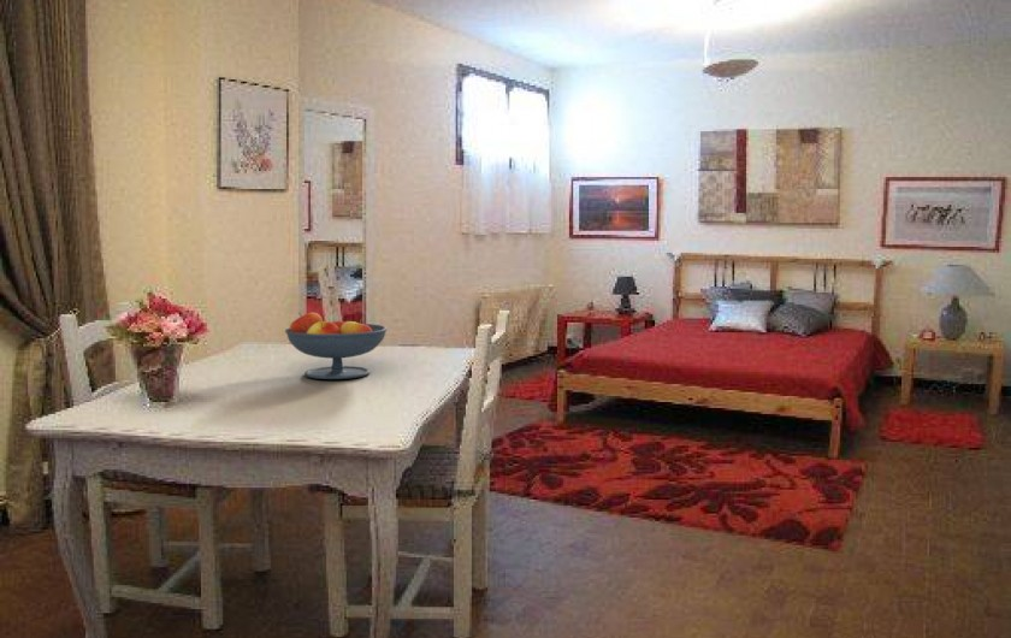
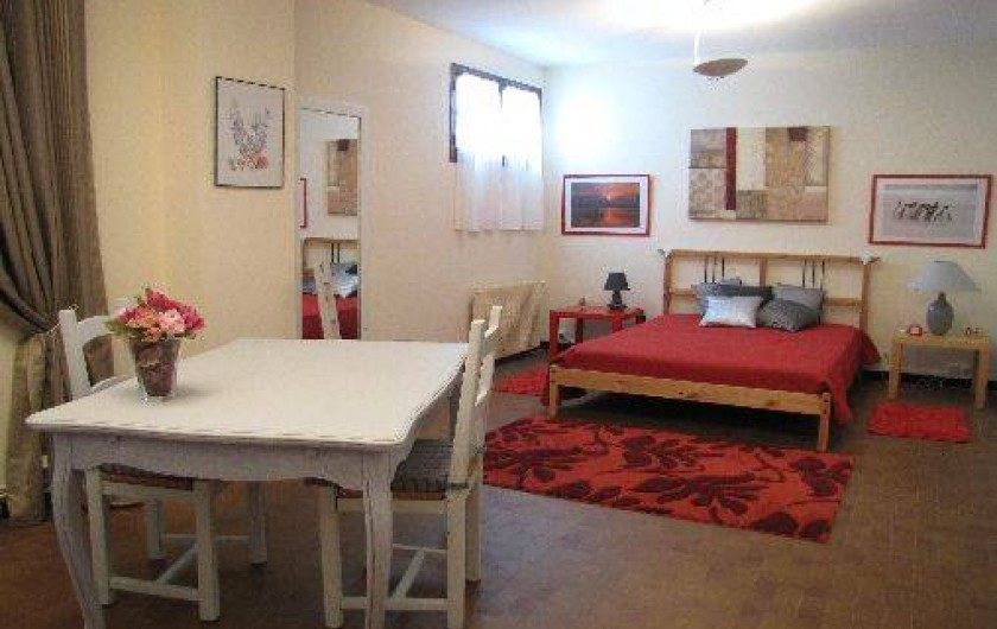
- fruit bowl [284,312,389,380]
